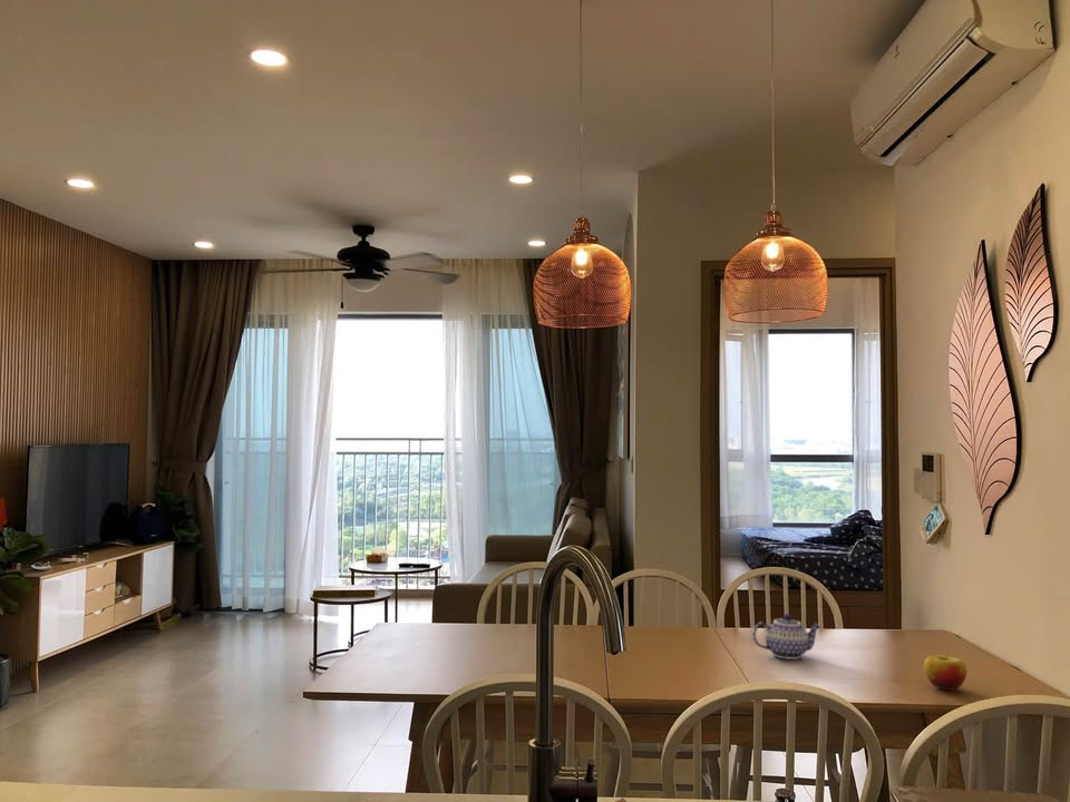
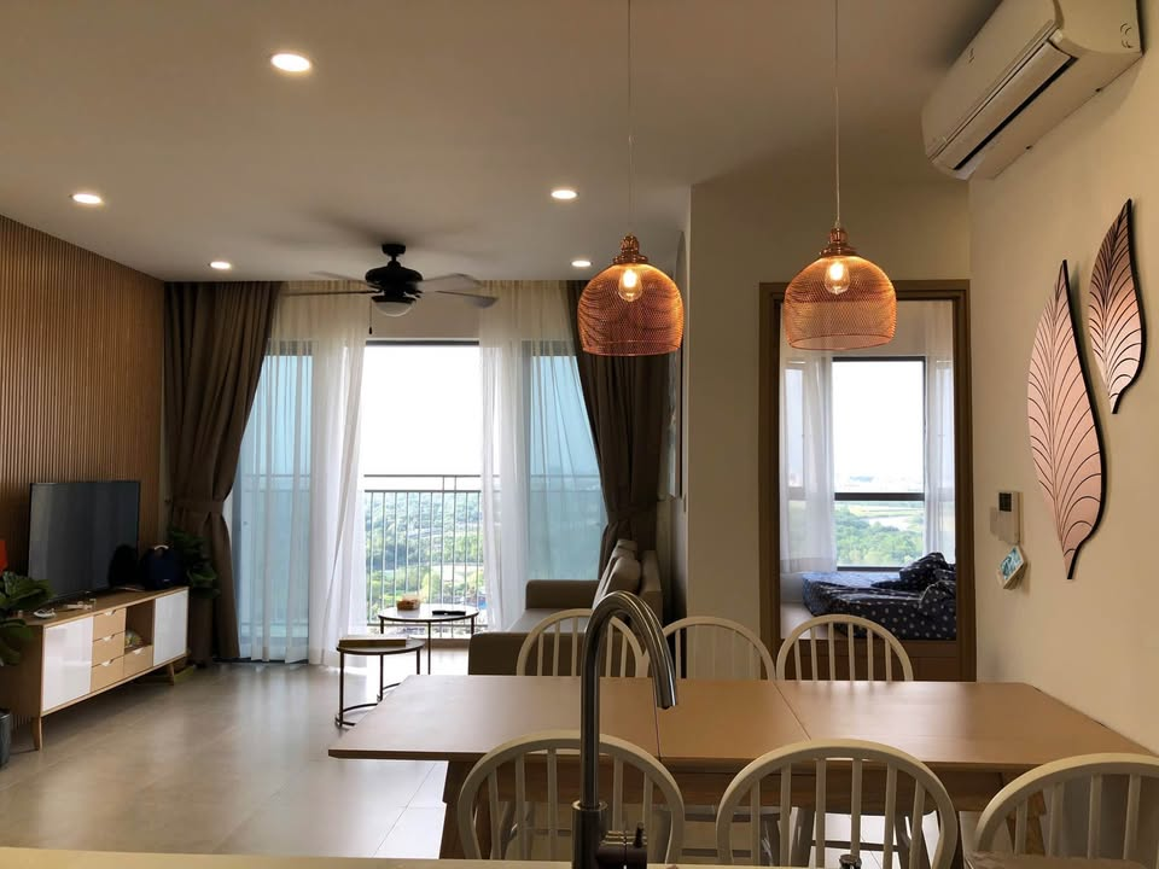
- teapot [751,613,823,661]
- apple [923,654,969,692]
